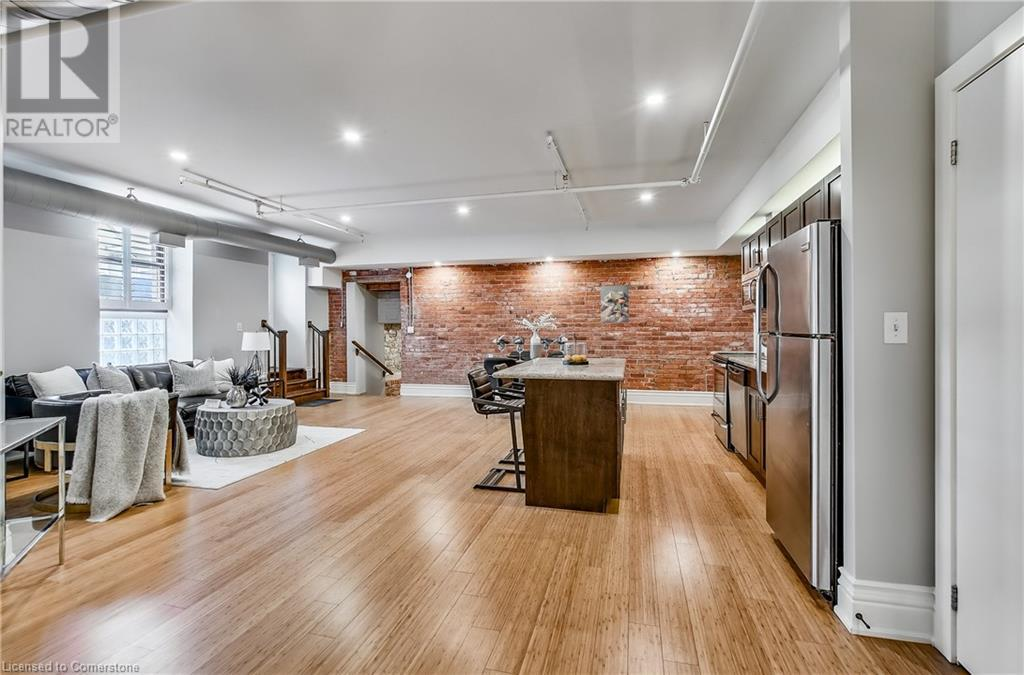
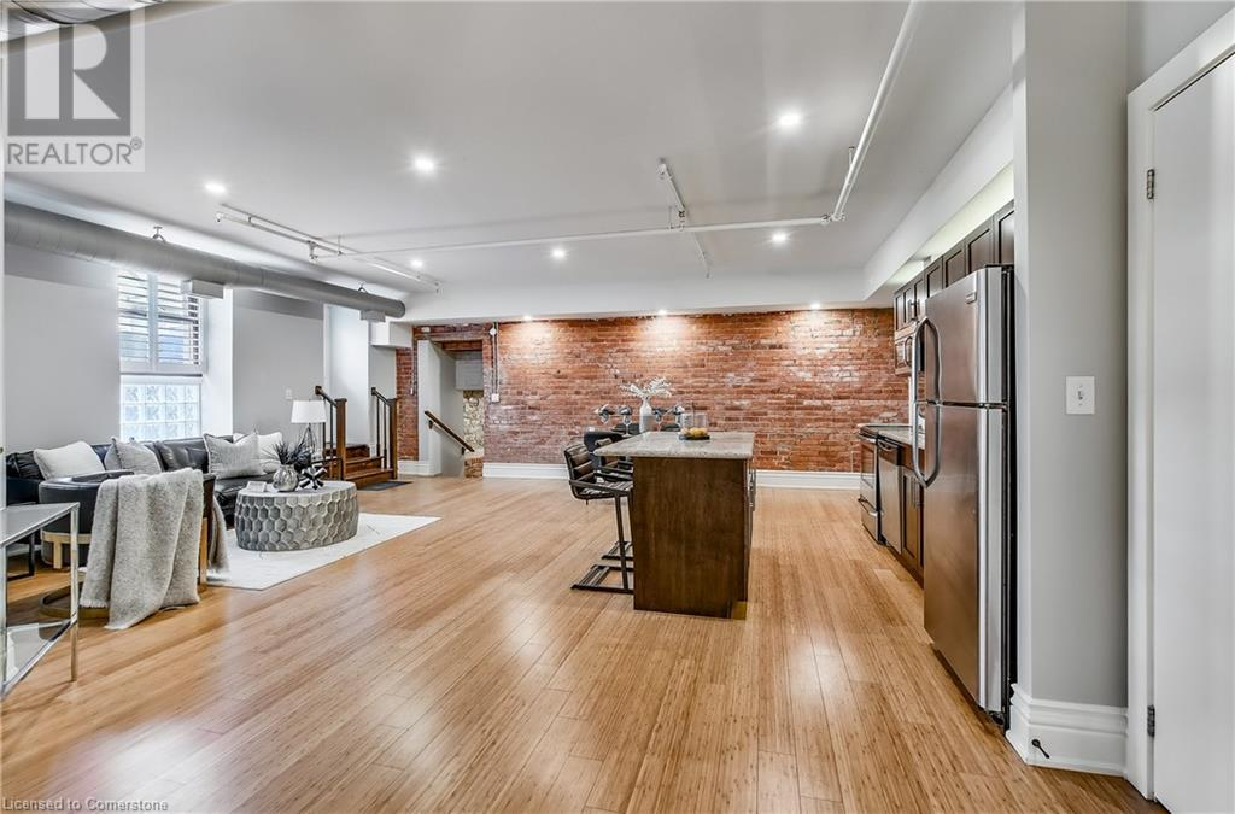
- wall art [600,284,630,324]
